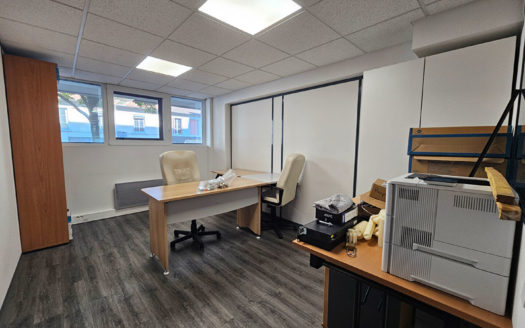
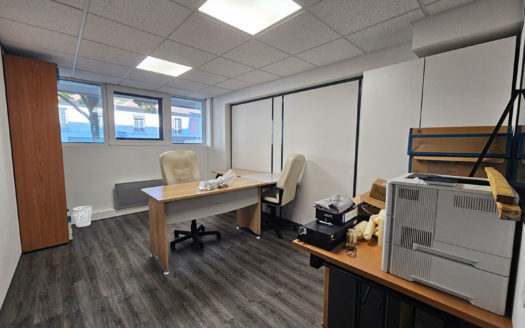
+ wastebasket [72,205,92,228]
